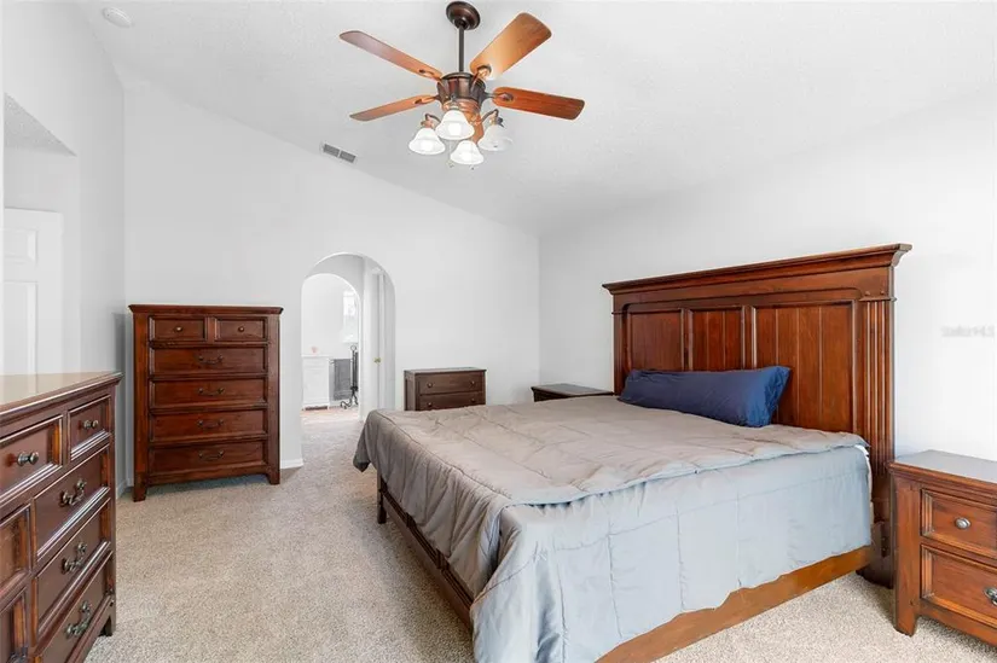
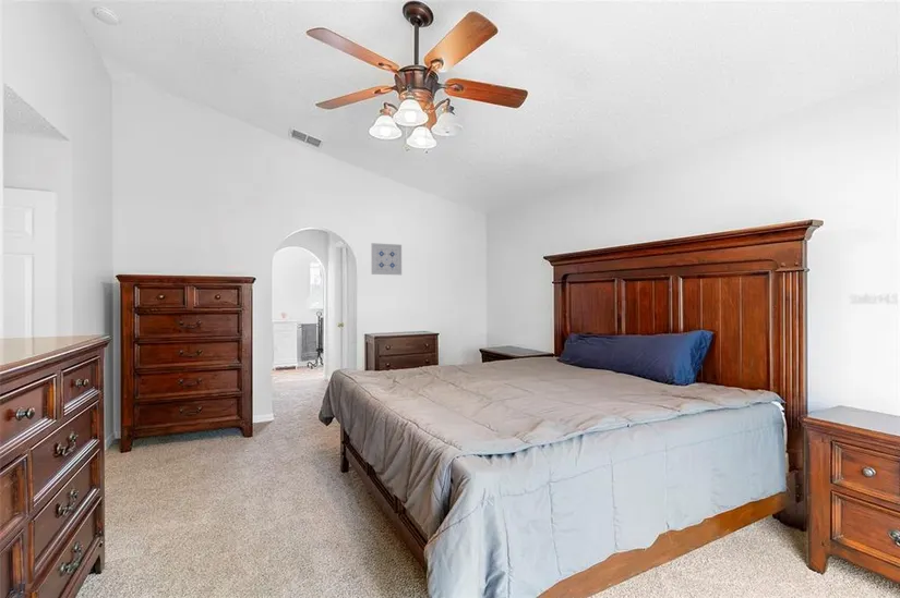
+ wall art [371,242,403,276]
